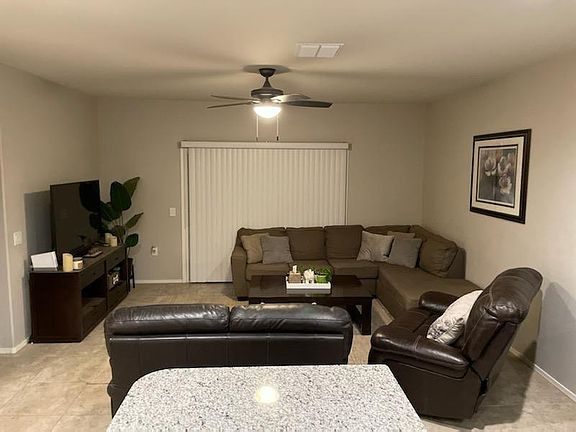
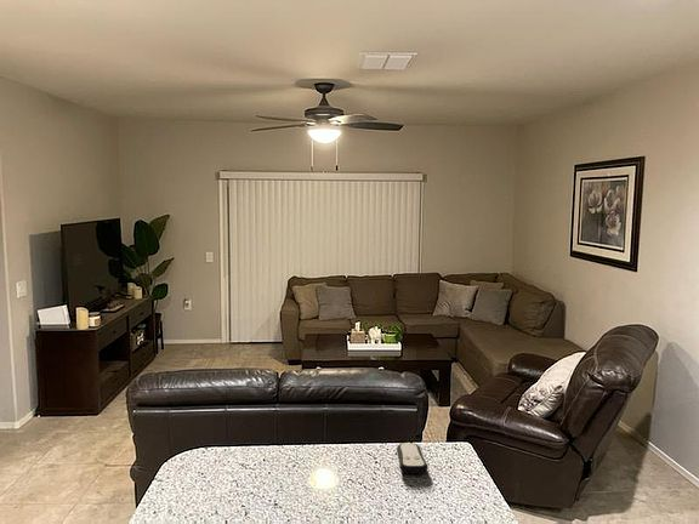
+ remote control [396,442,428,474]
